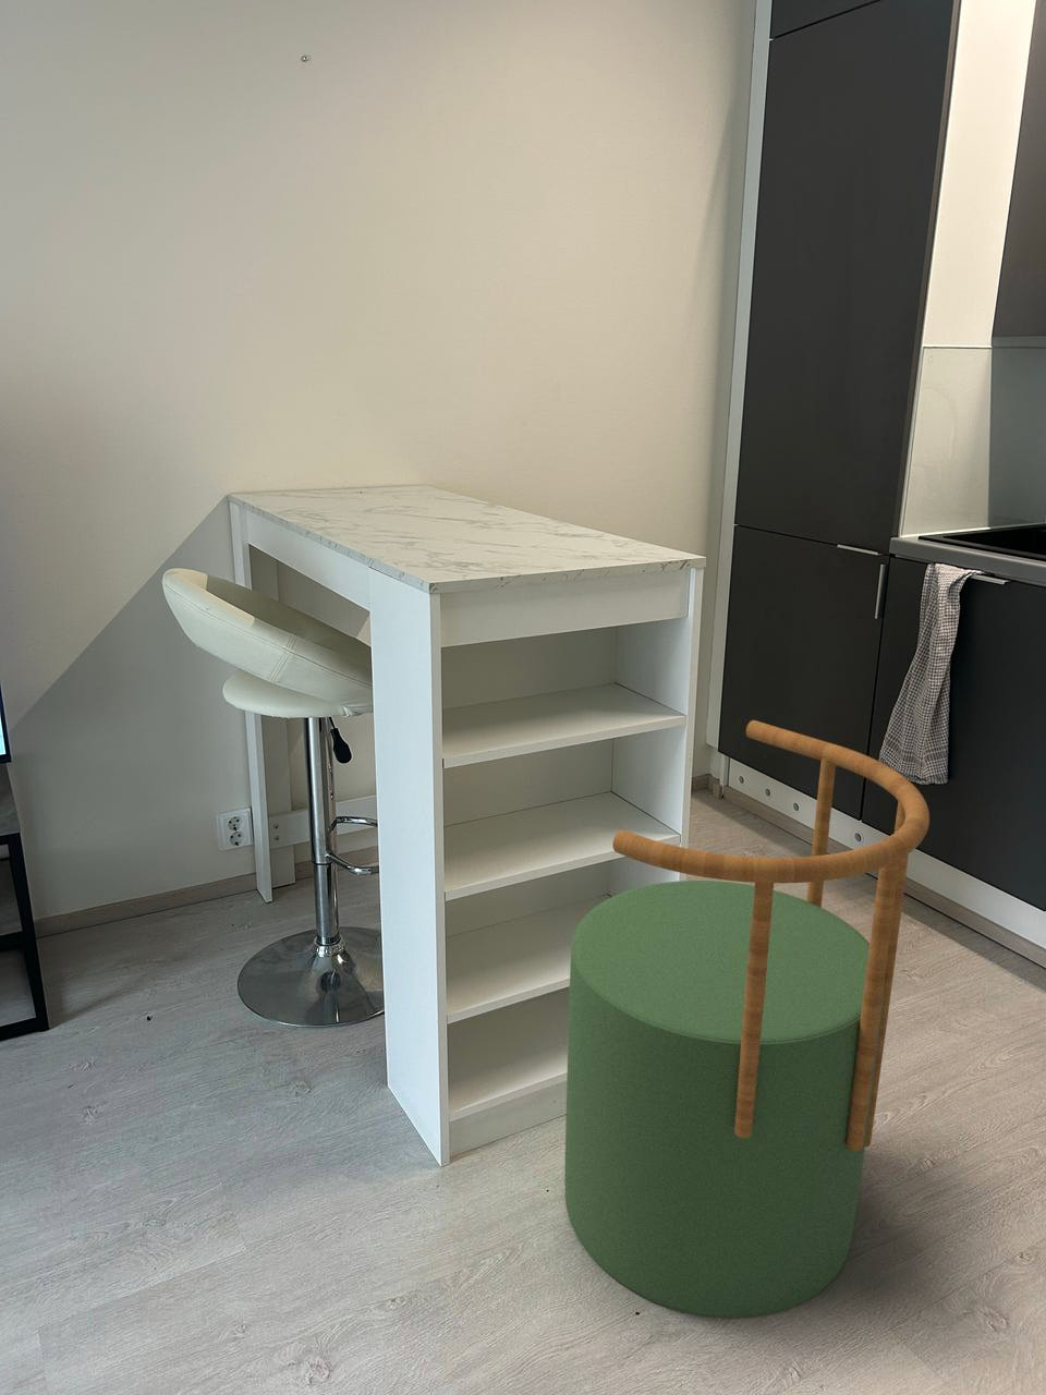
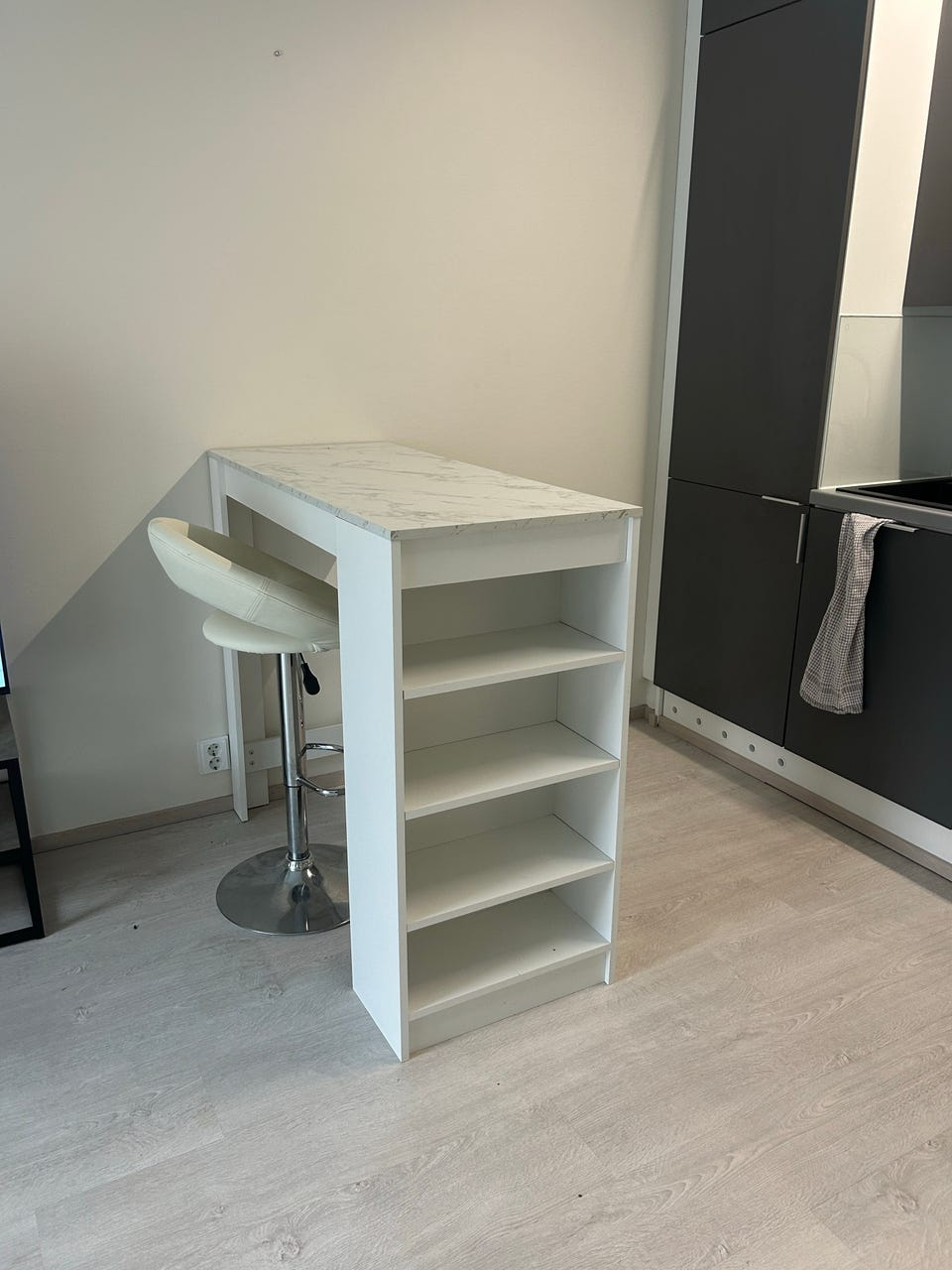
- stool [565,719,931,1320]
